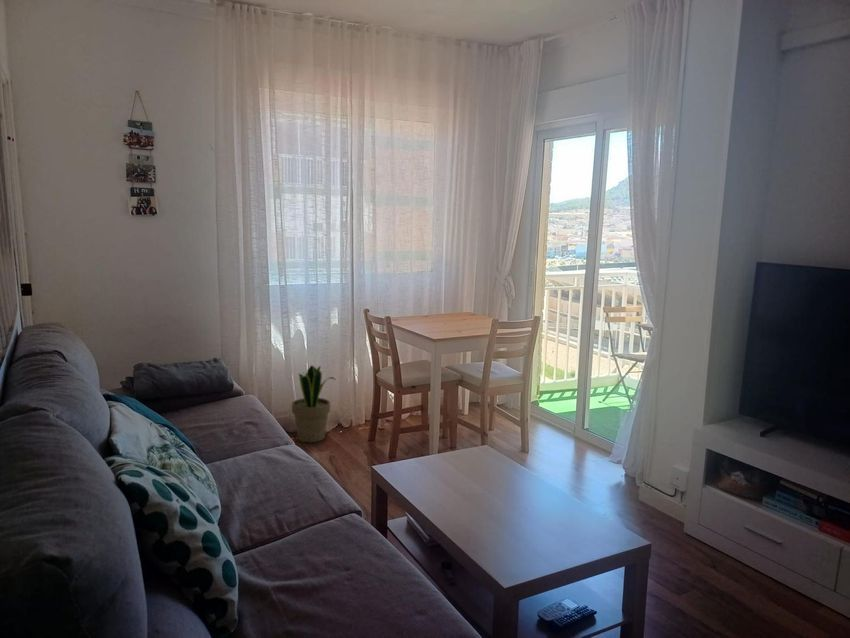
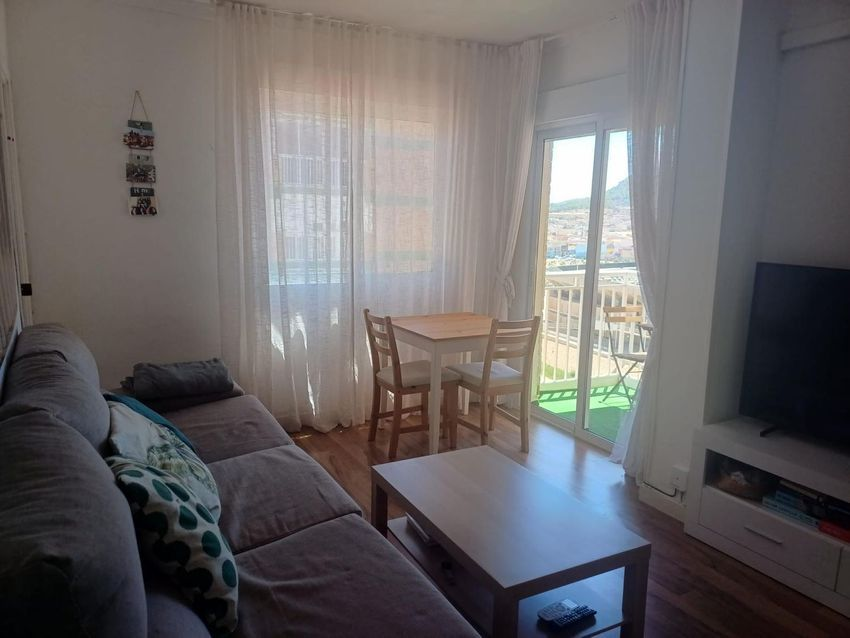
- potted plant [291,364,337,443]
